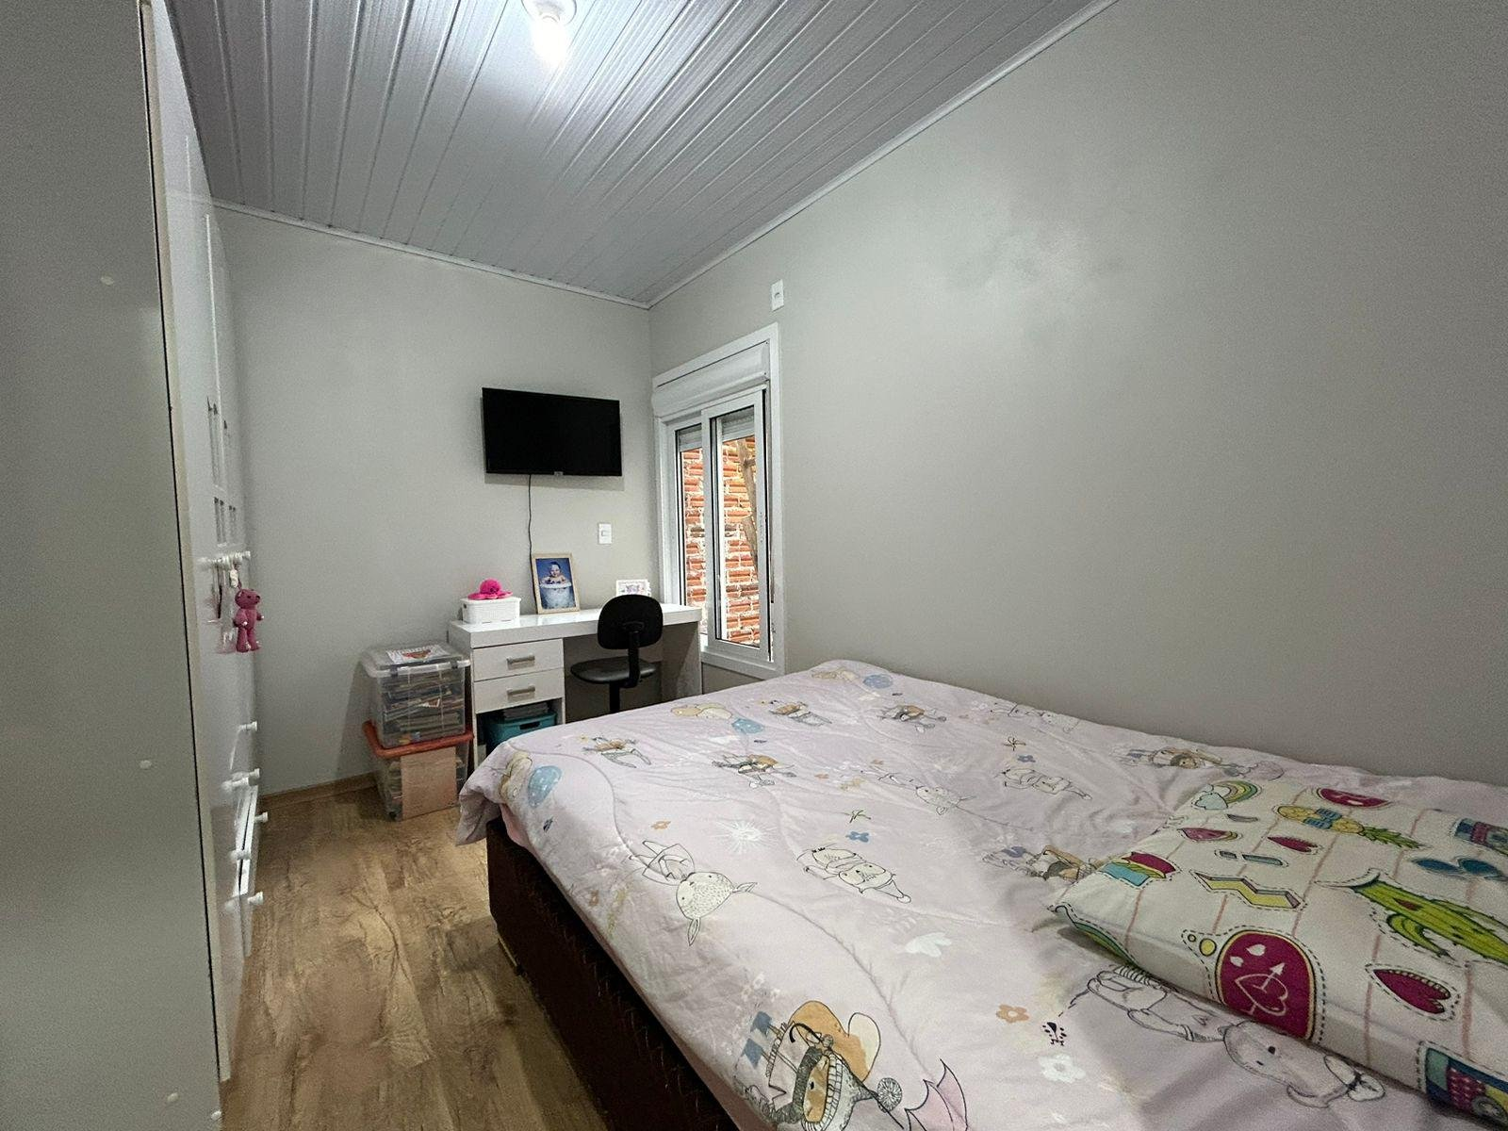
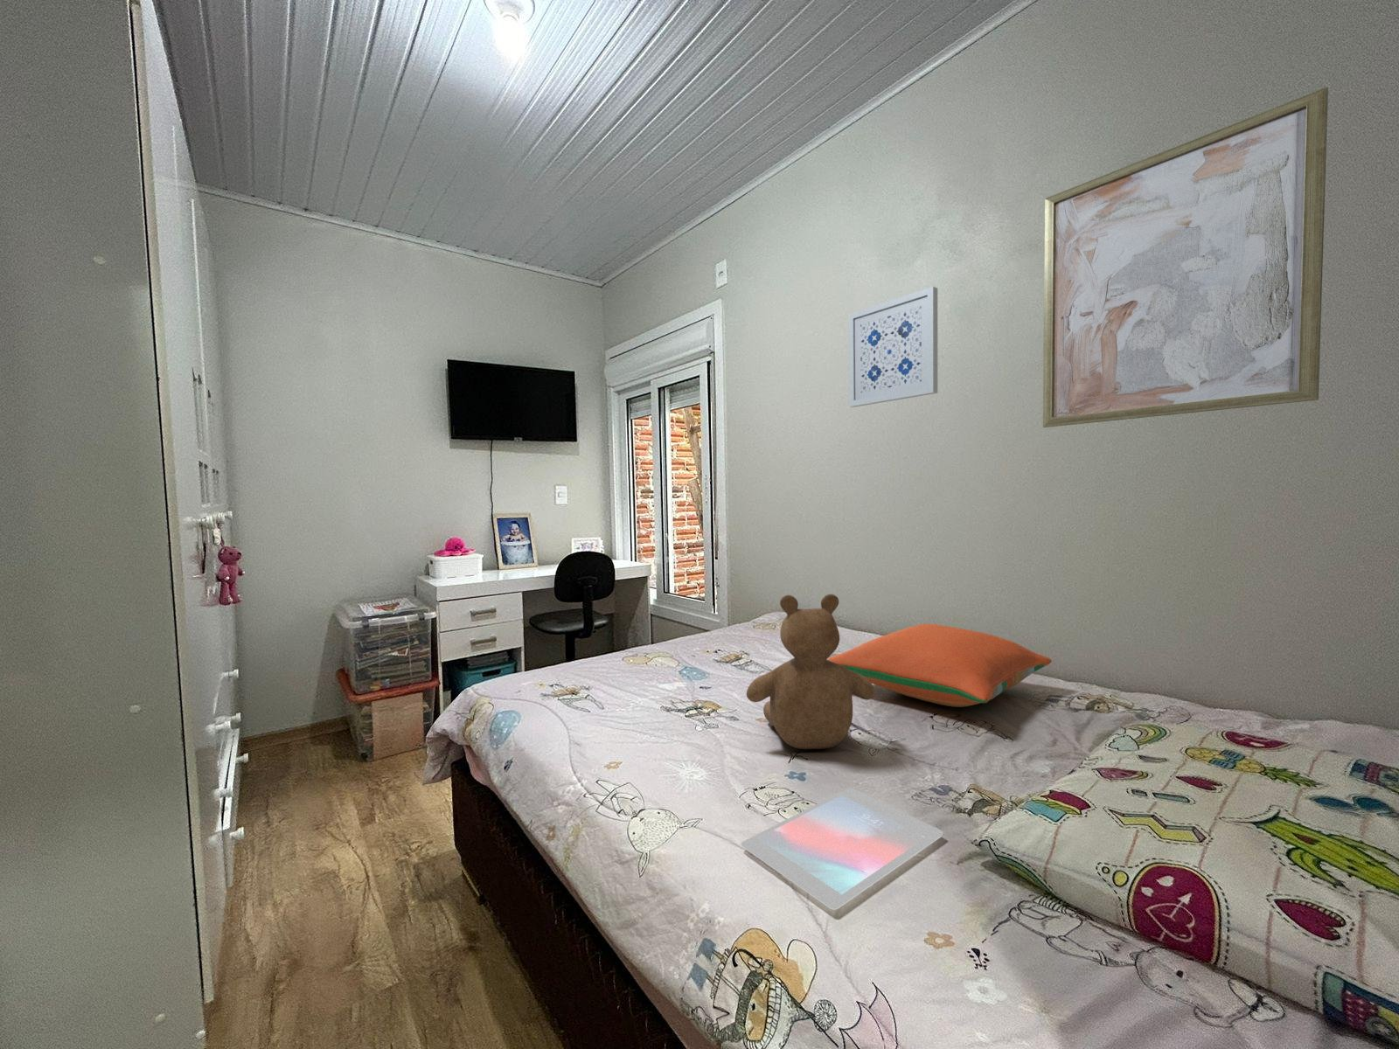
+ teddy bear [746,594,876,750]
+ pillow [826,624,1053,709]
+ wall art [1042,87,1330,429]
+ tablet [740,787,944,911]
+ wall art [848,285,939,408]
